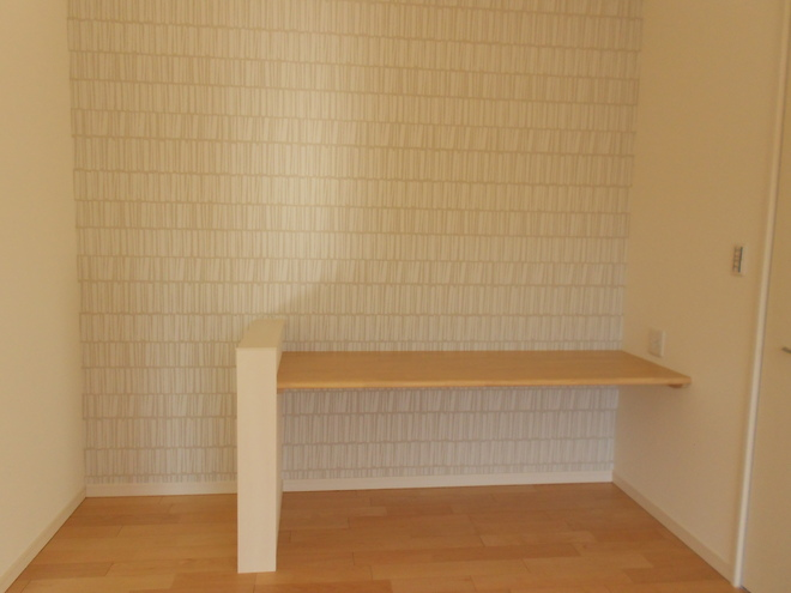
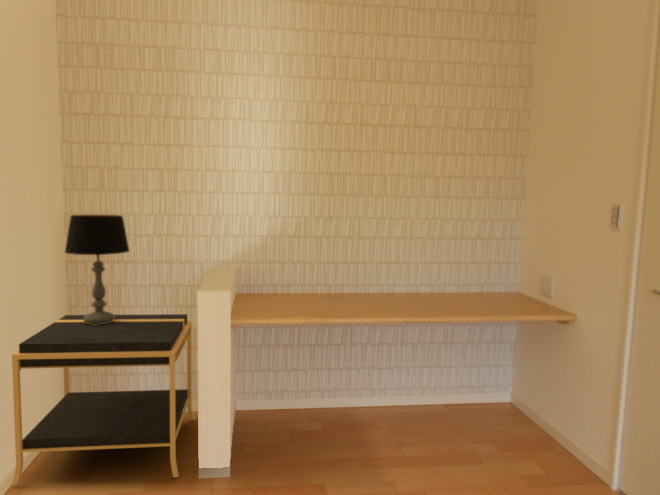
+ nightstand [10,313,196,487]
+ table lamp [64,214,131,325]
